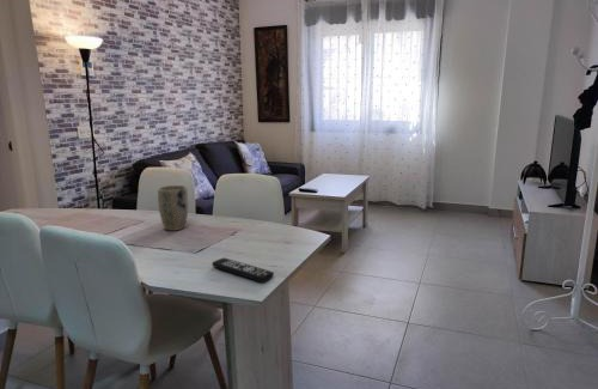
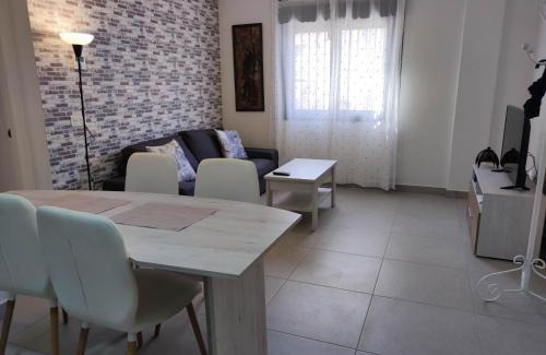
- remote control [210,256,275,284]
- plant pot [157,184,189,232]
